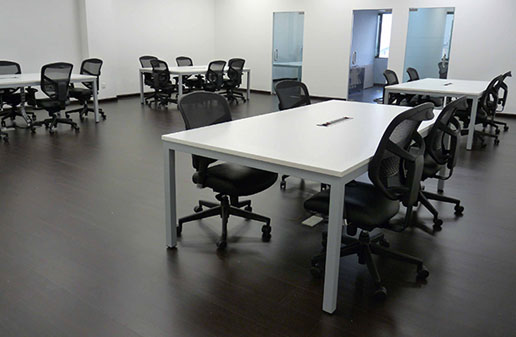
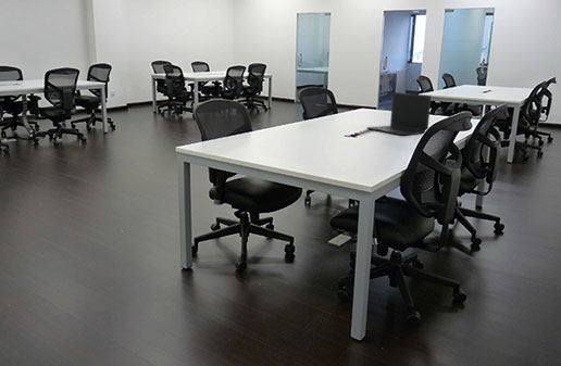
+ laptop [365,91,432,137]
